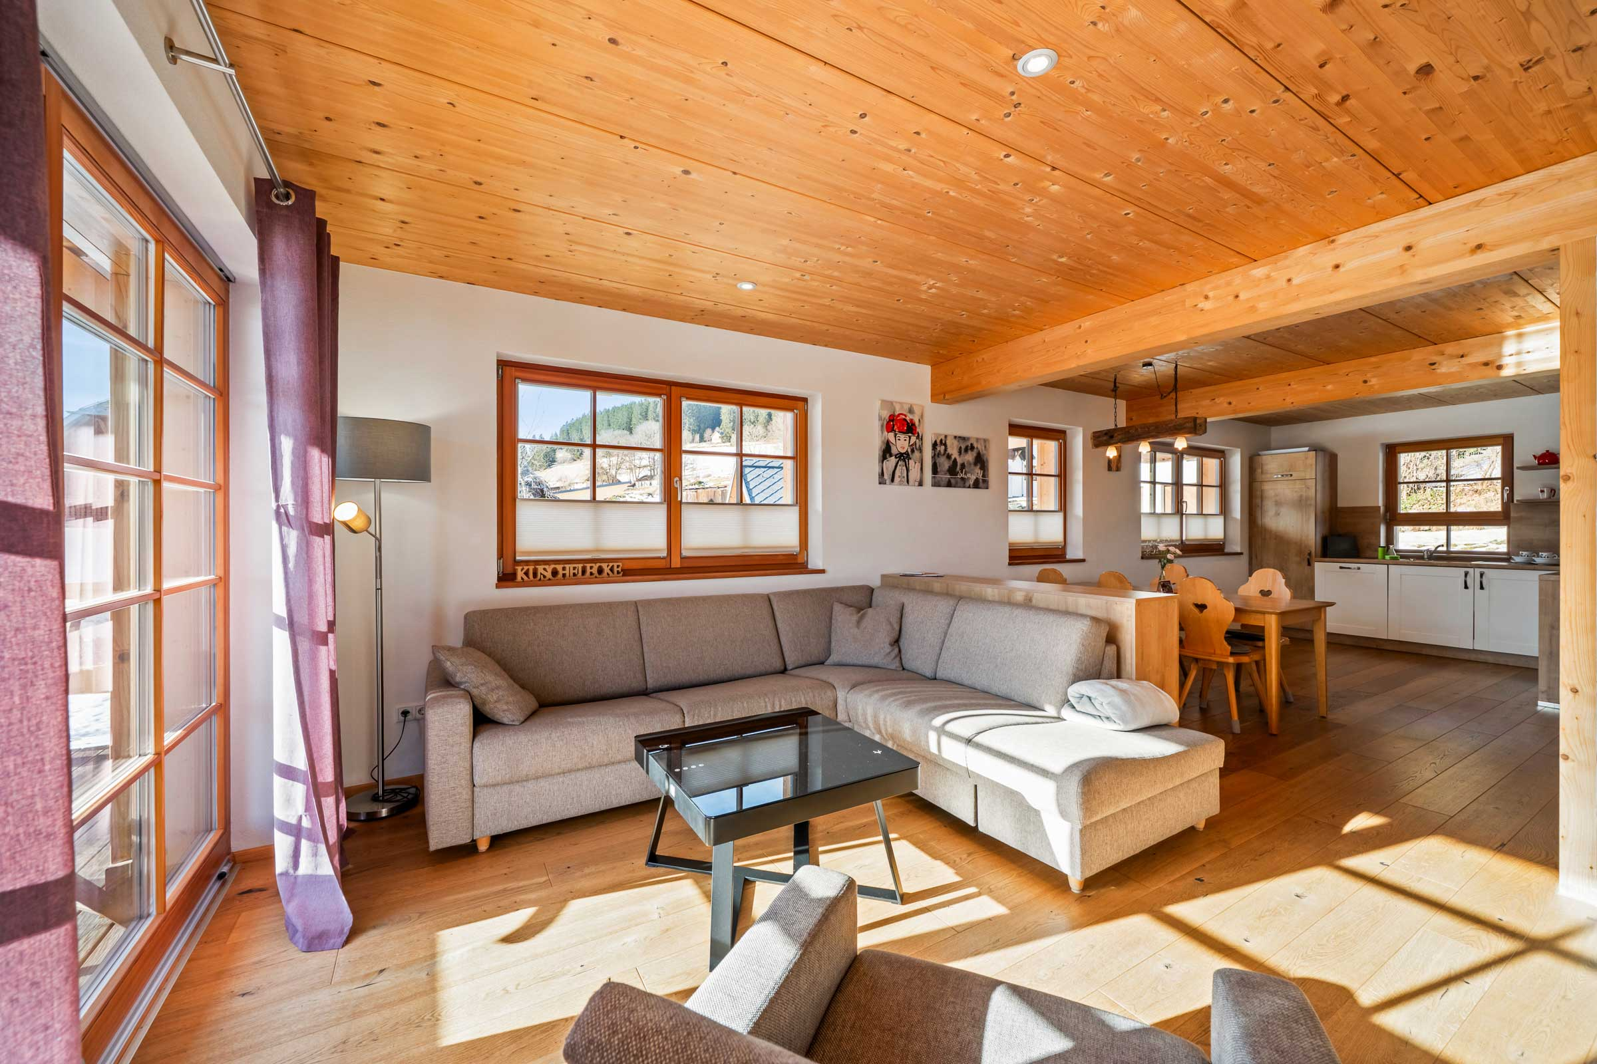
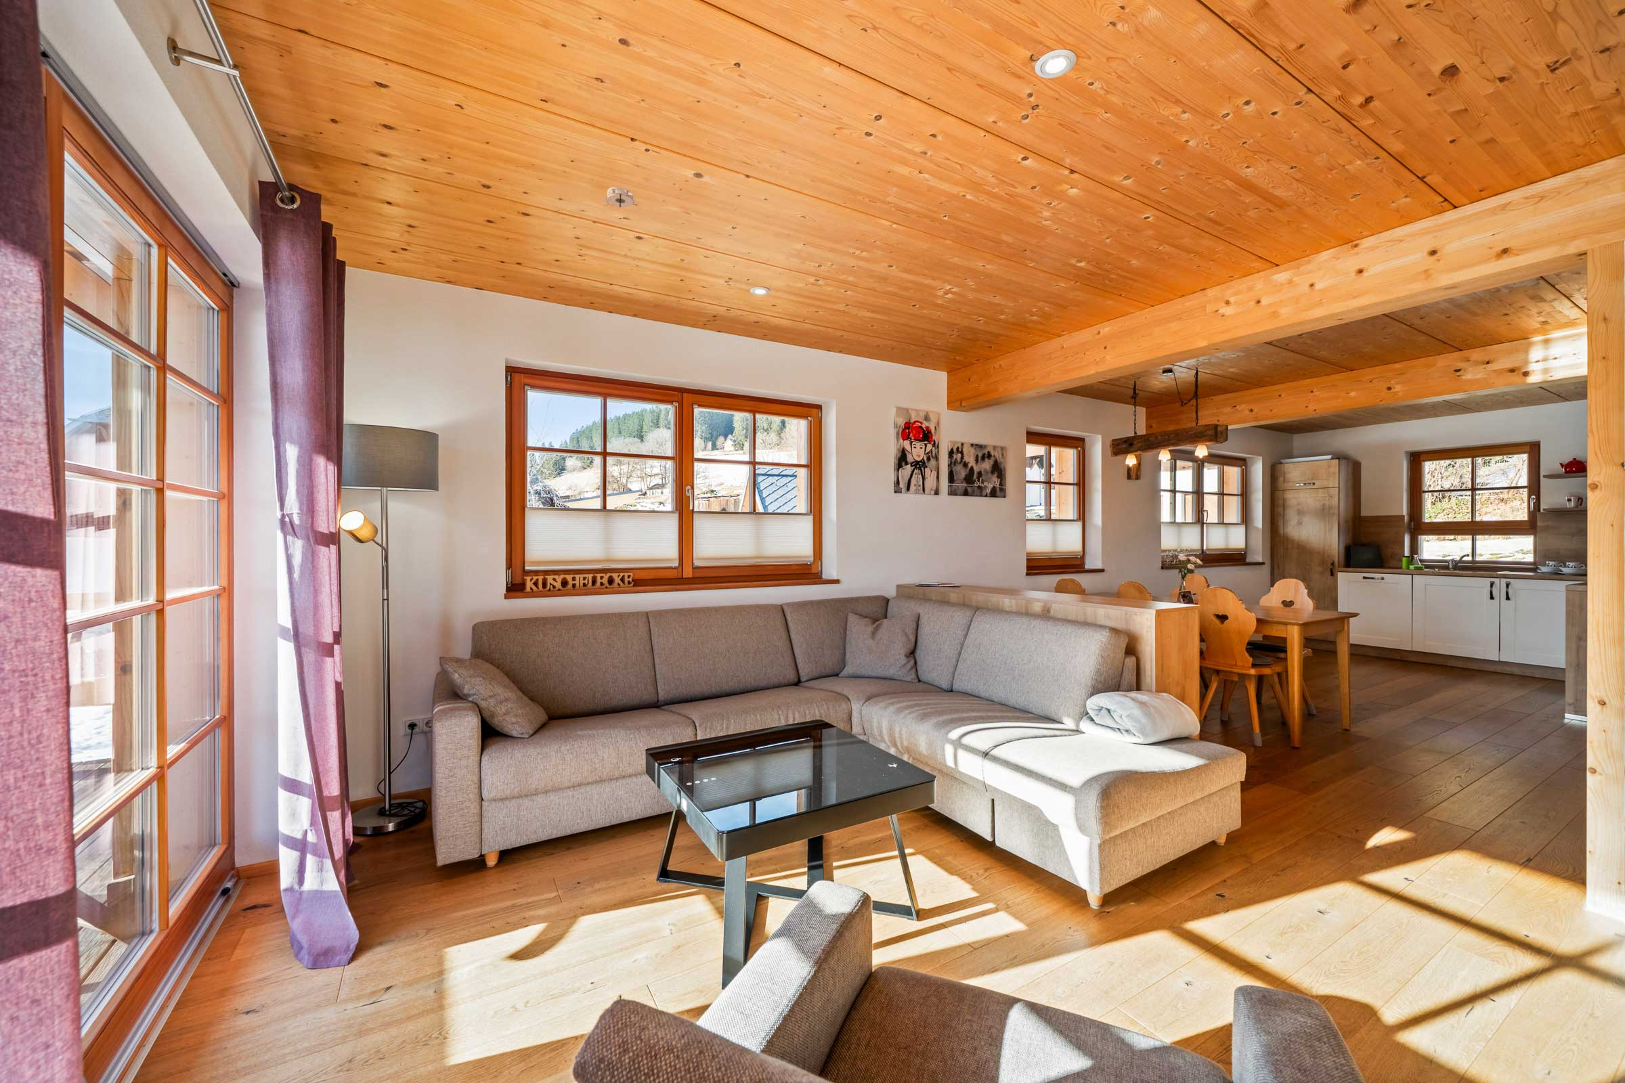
+ smoke detector [602,186,636,208]
